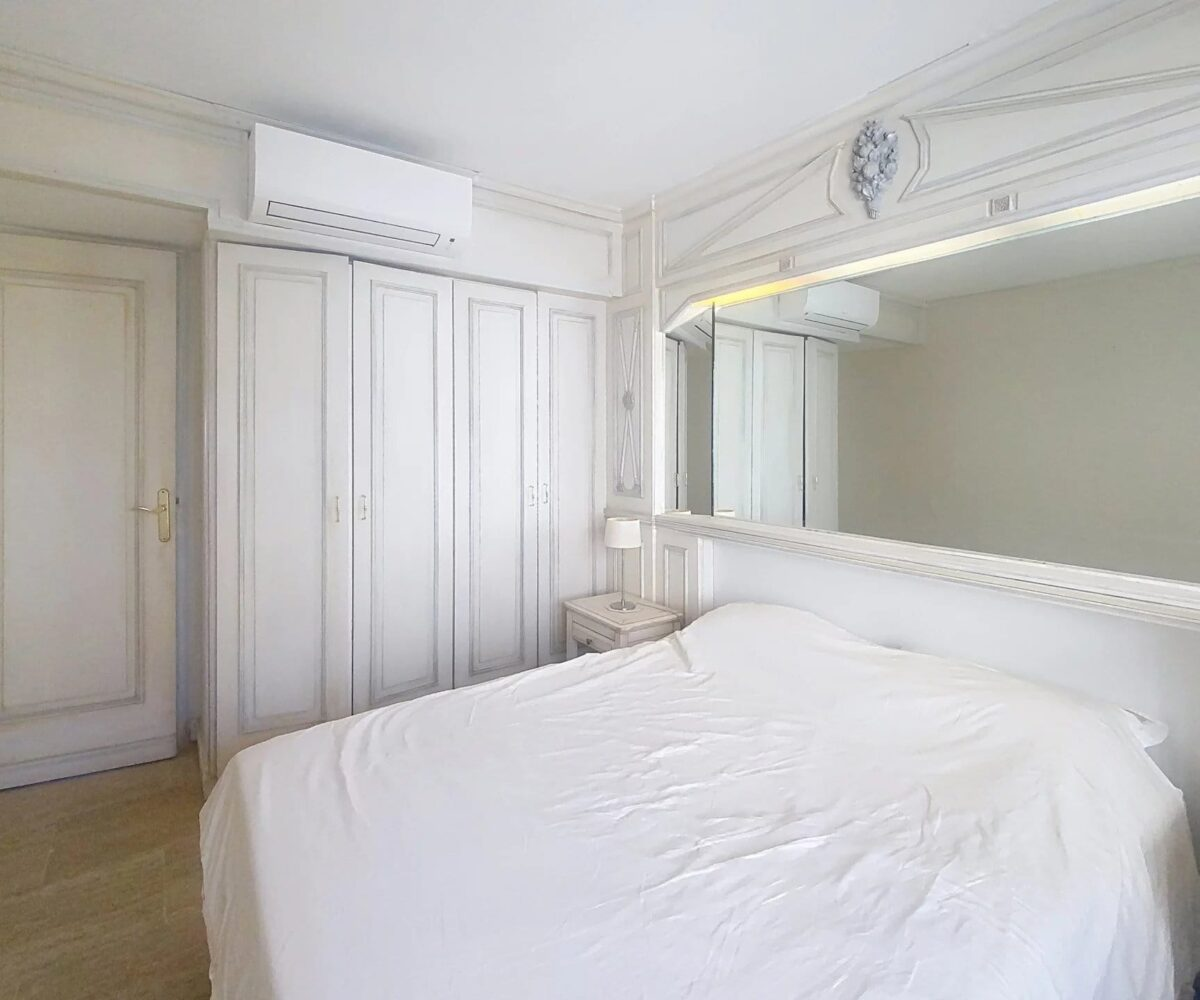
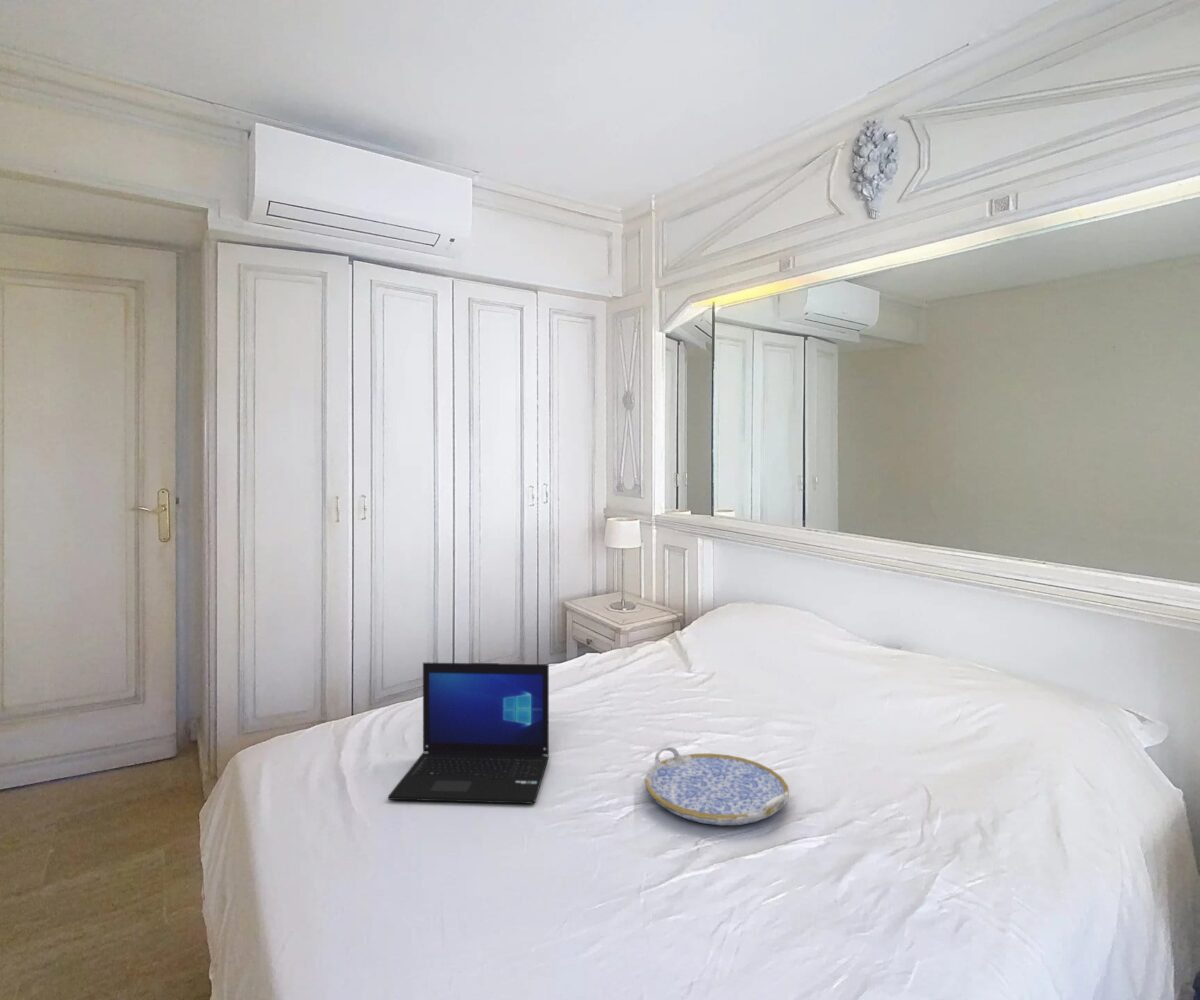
+ serving tray [644,746,790,826]
+ laptop [387,662,550,805]
